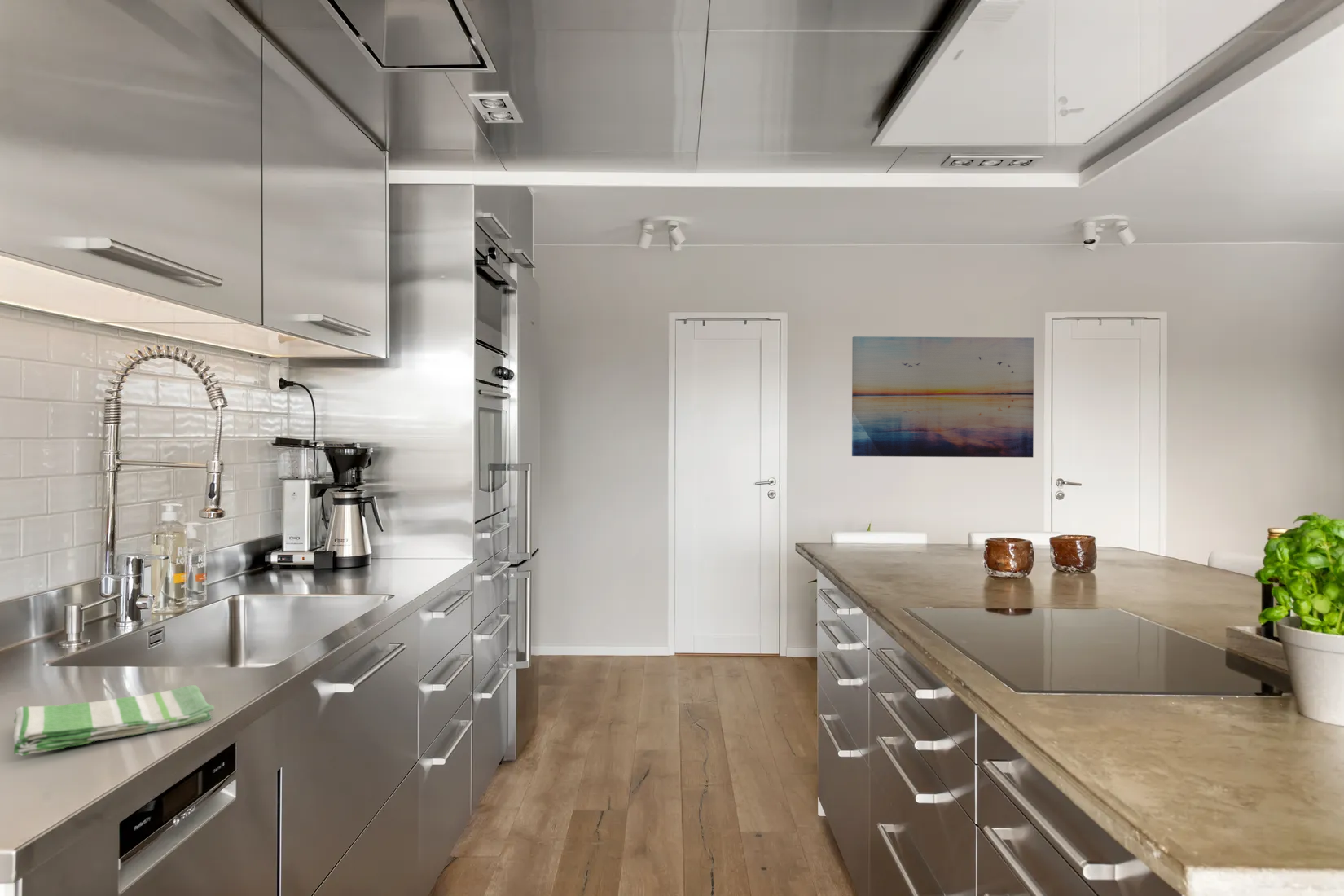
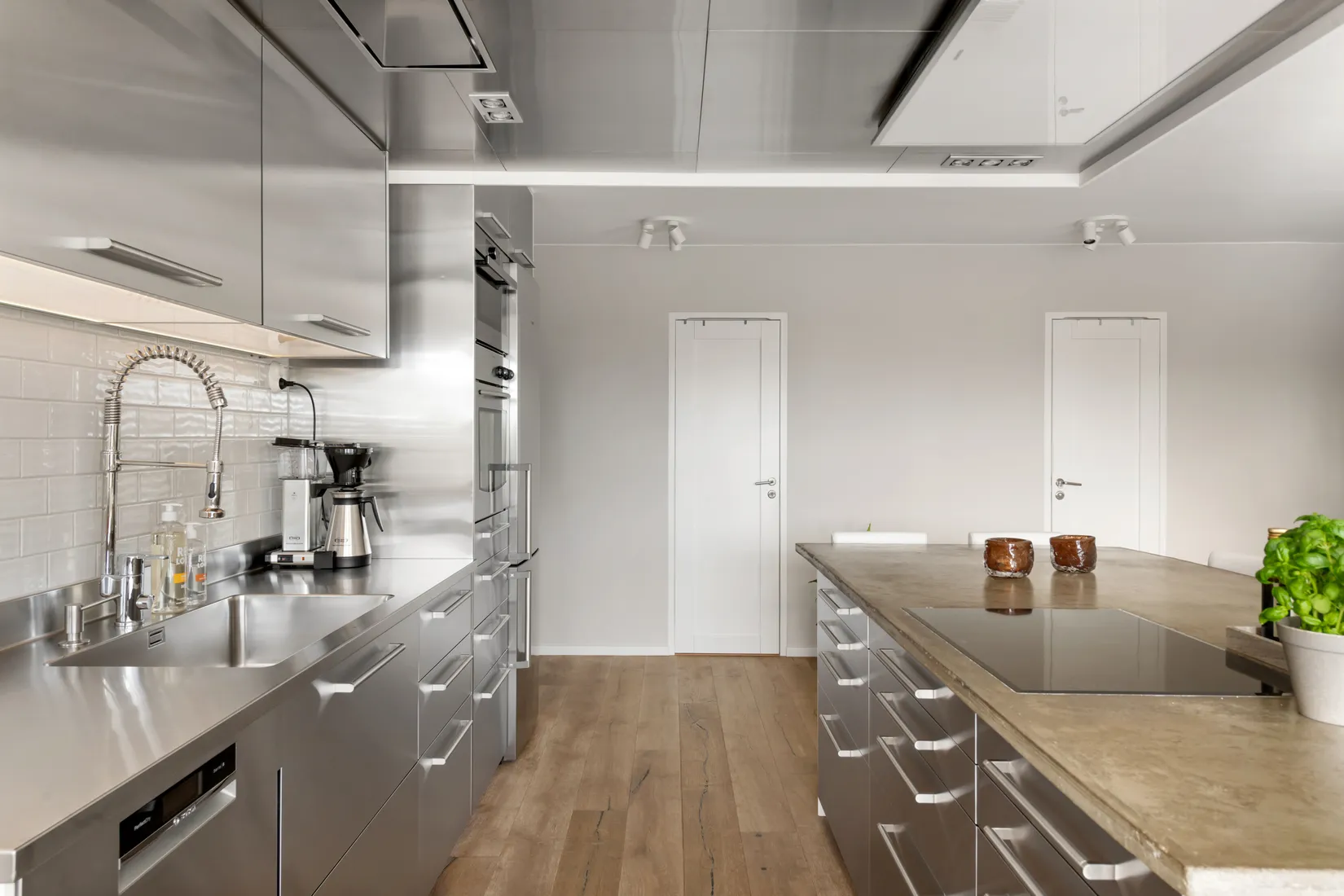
- dish towel [12,684,215,757]
- wall art [851,336,1034,459]
